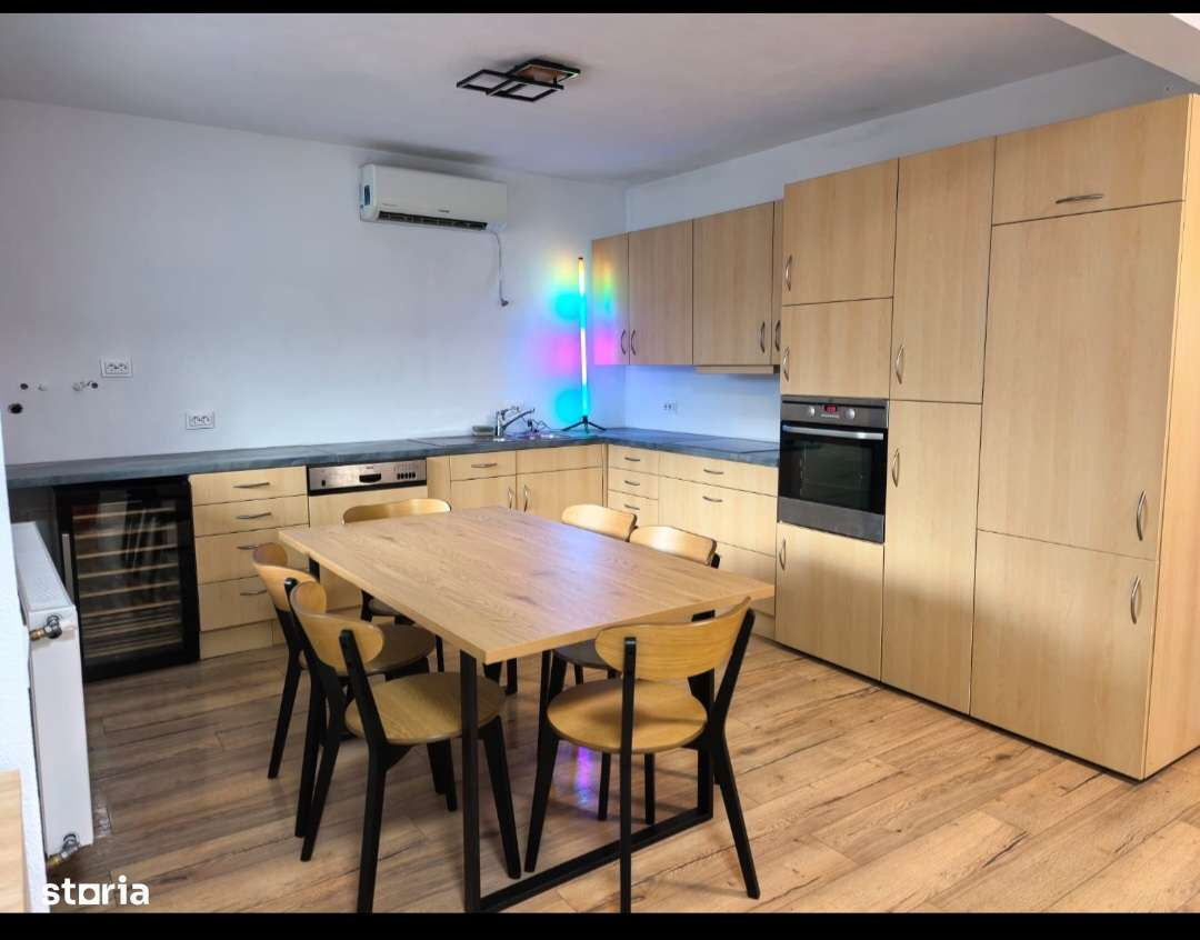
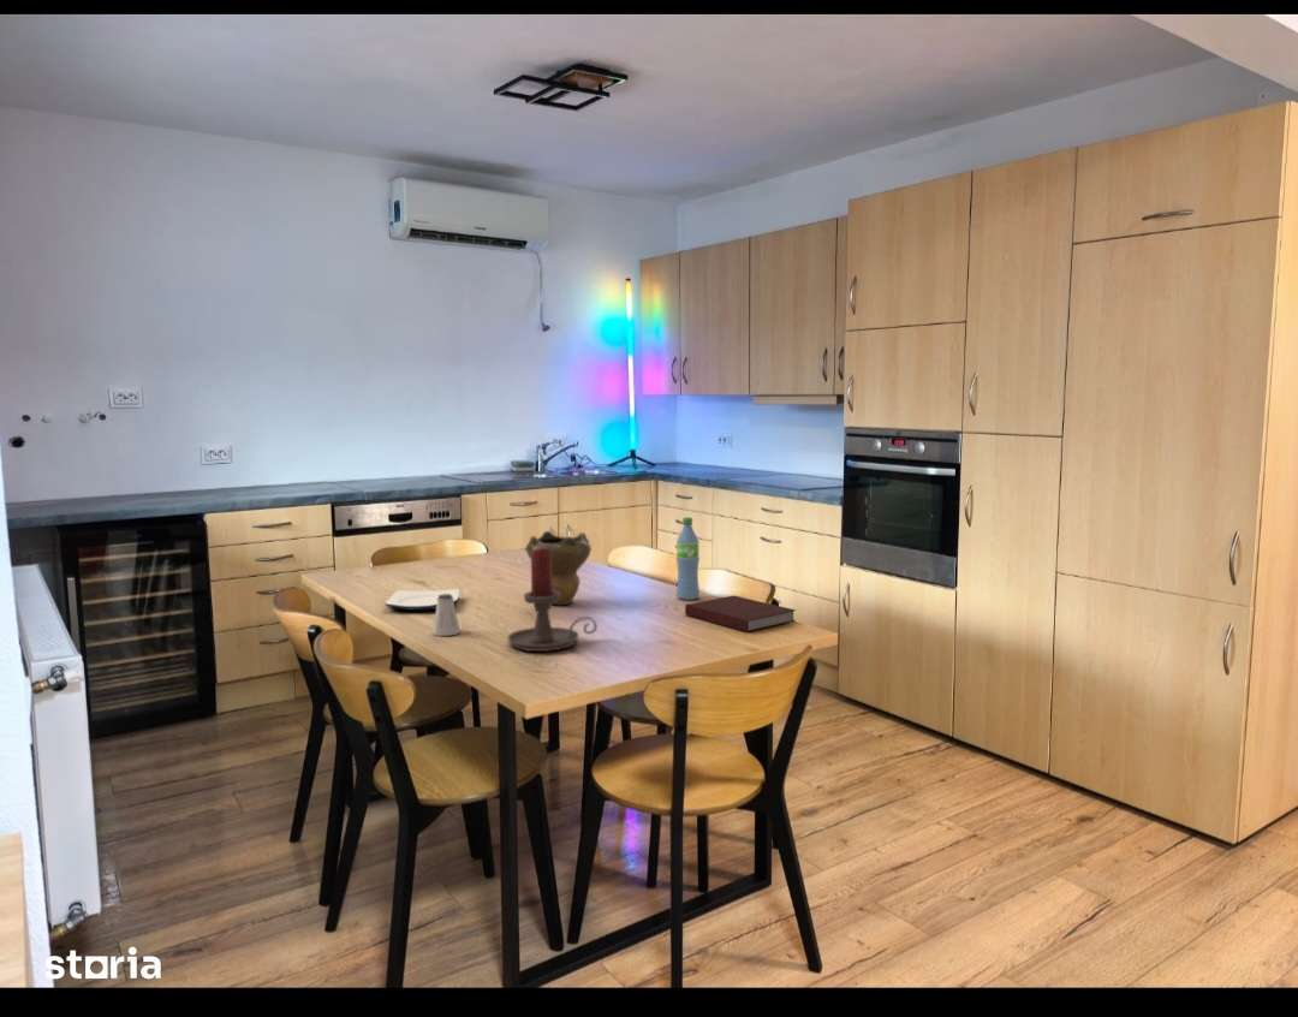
+ plate [385,588,460,612]
+ water bottle [675,516,701,601]
+ notebook [684,594,797,634]
+ saltshaker [431,594,462,637]
+ candle holder [506,548,599,653]
+ decorative bowl [524,530,593,606]
